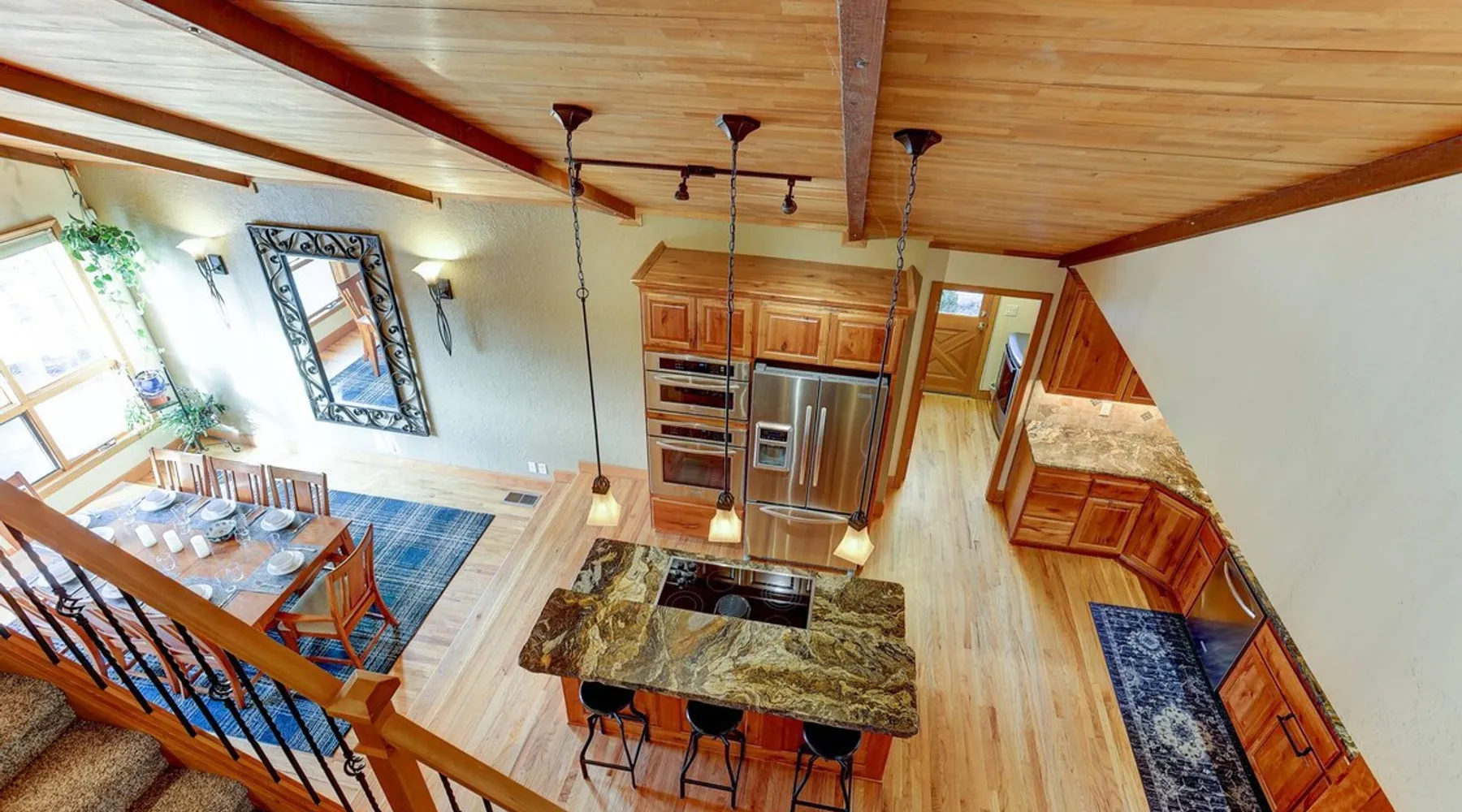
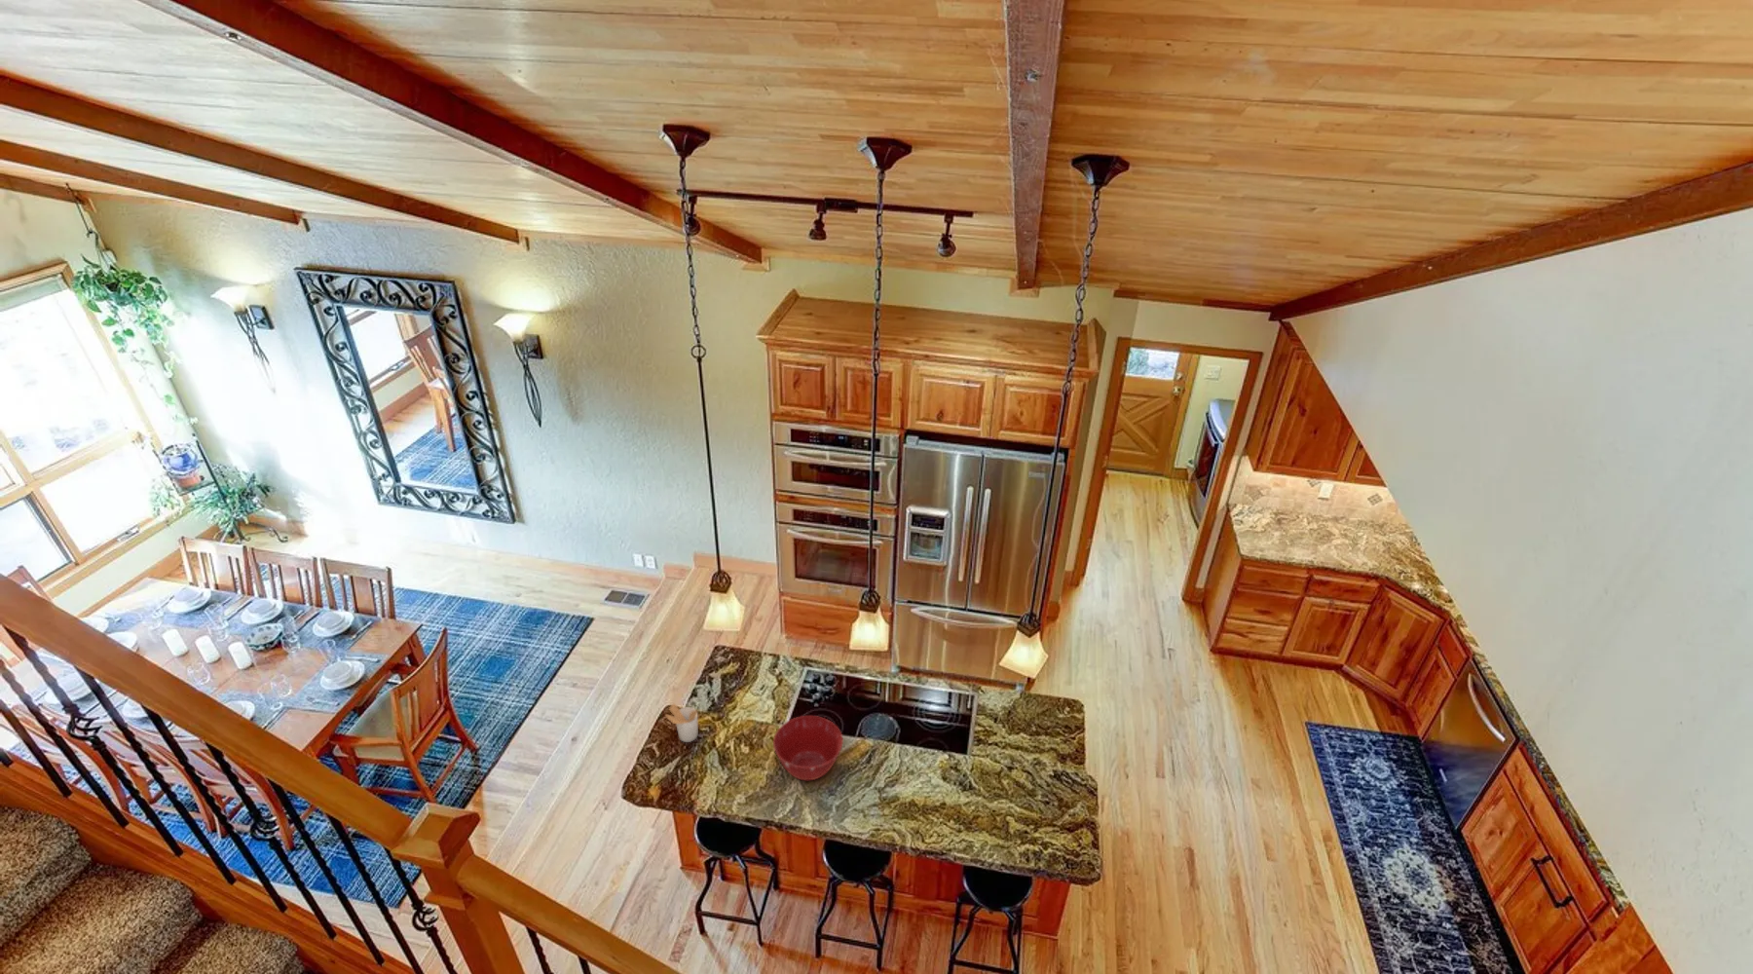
+ utensil holder [664,703,699,744]
+ mixing bowl [772,715,844,781]
